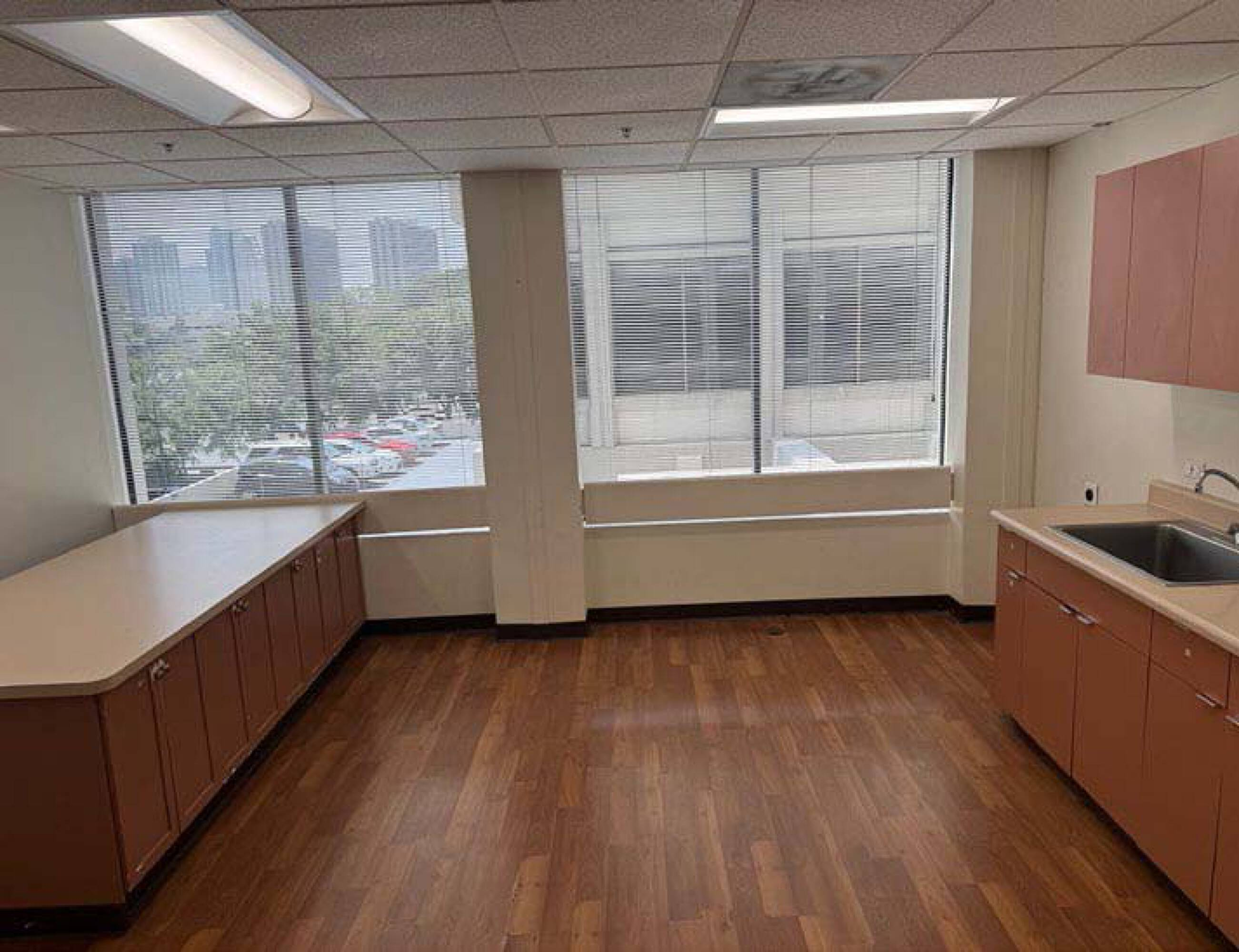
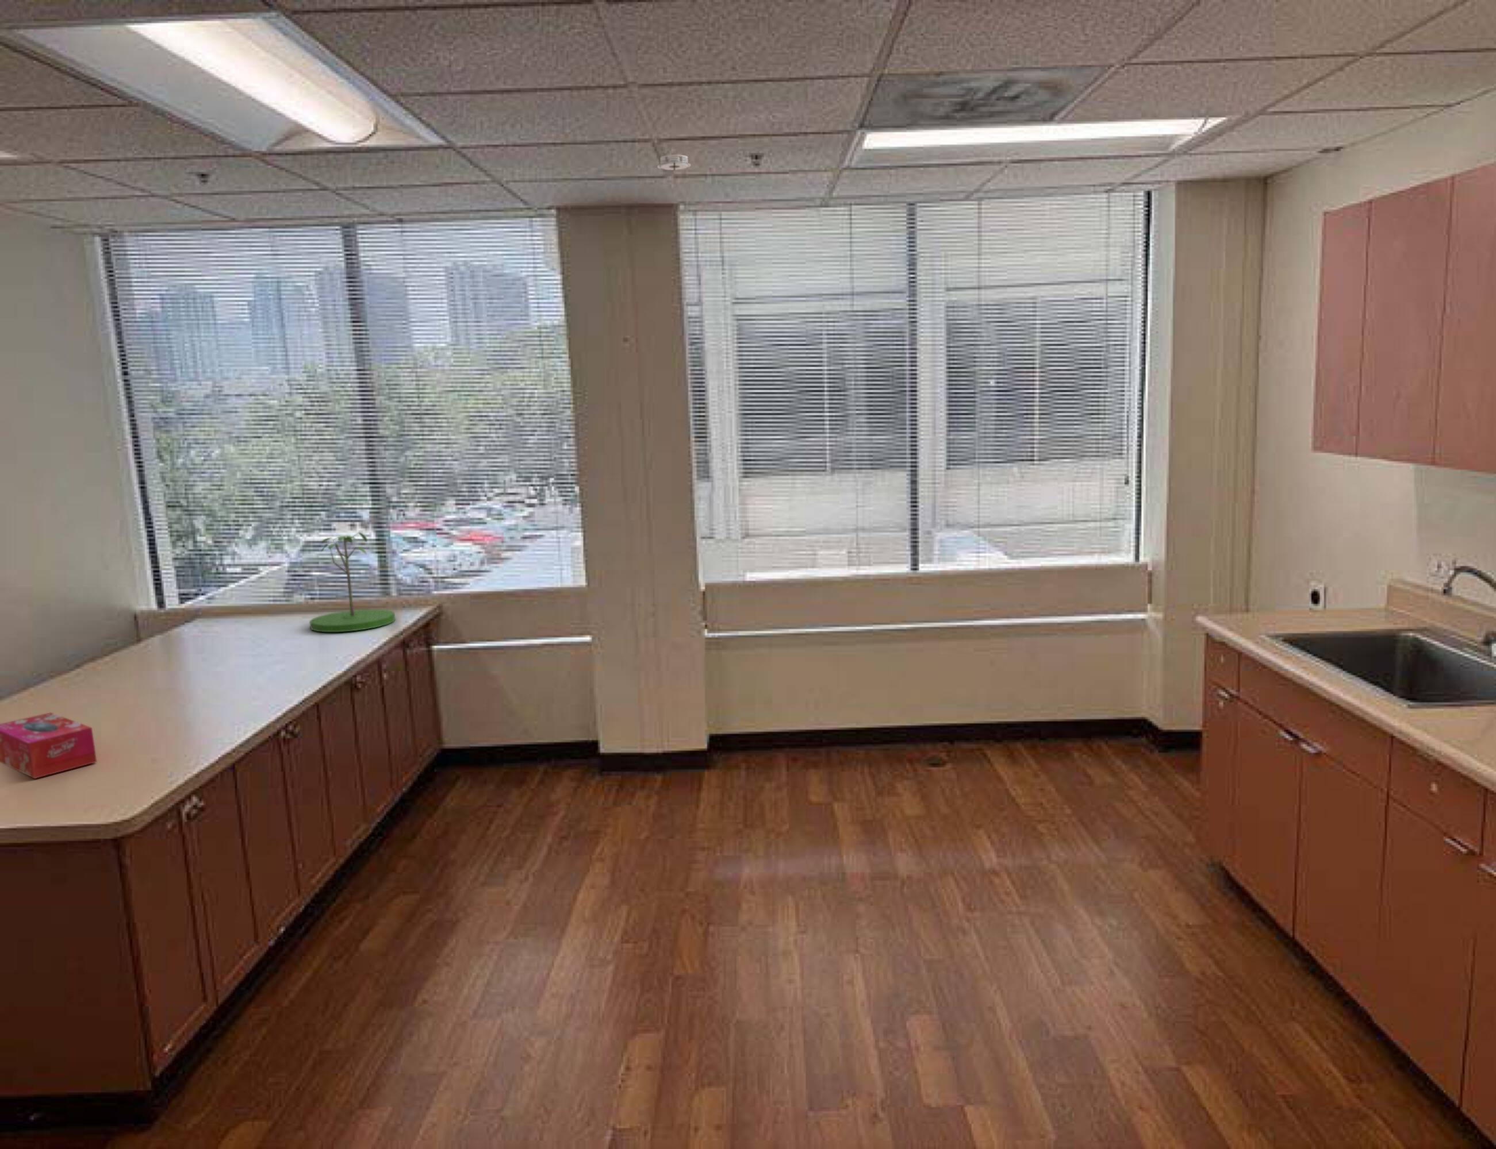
+ smoke detector [656,154,692,171]
+ tissue box [0,712,97,778]
+ plant [309,532,396,632]
